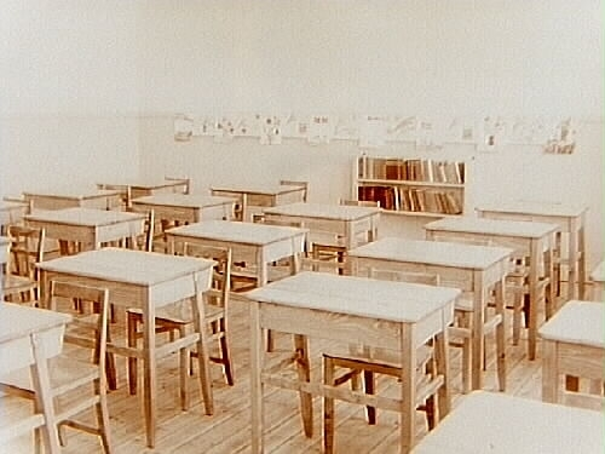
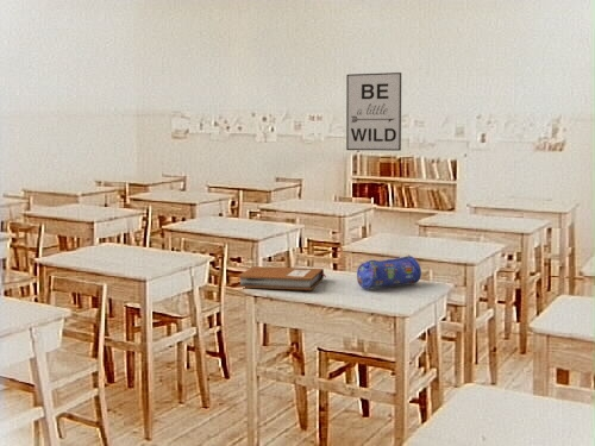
+ wall art [345,71,402,152]
+ notebook [236,265,327,291]
+ pencil case [356,255,422,290]
